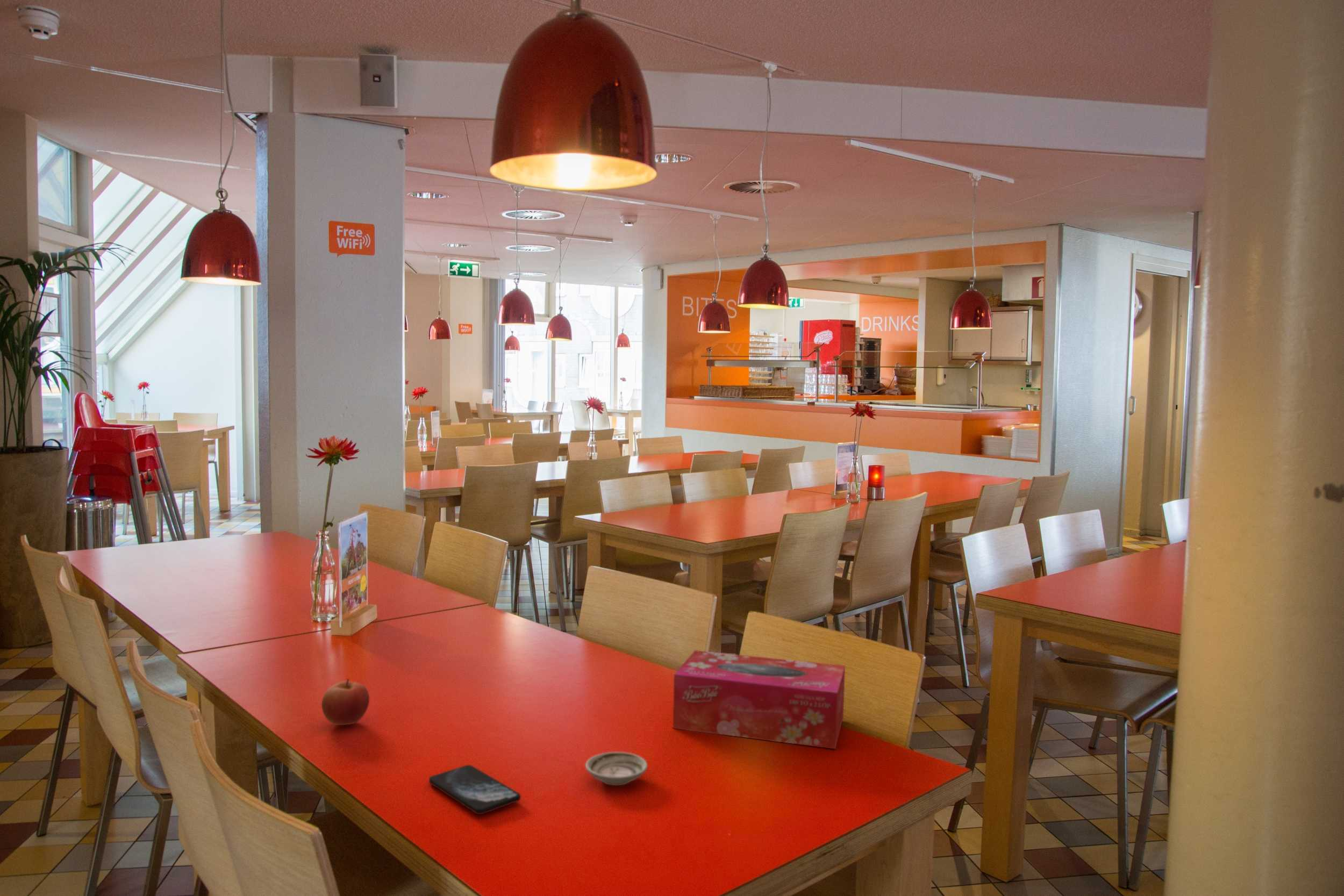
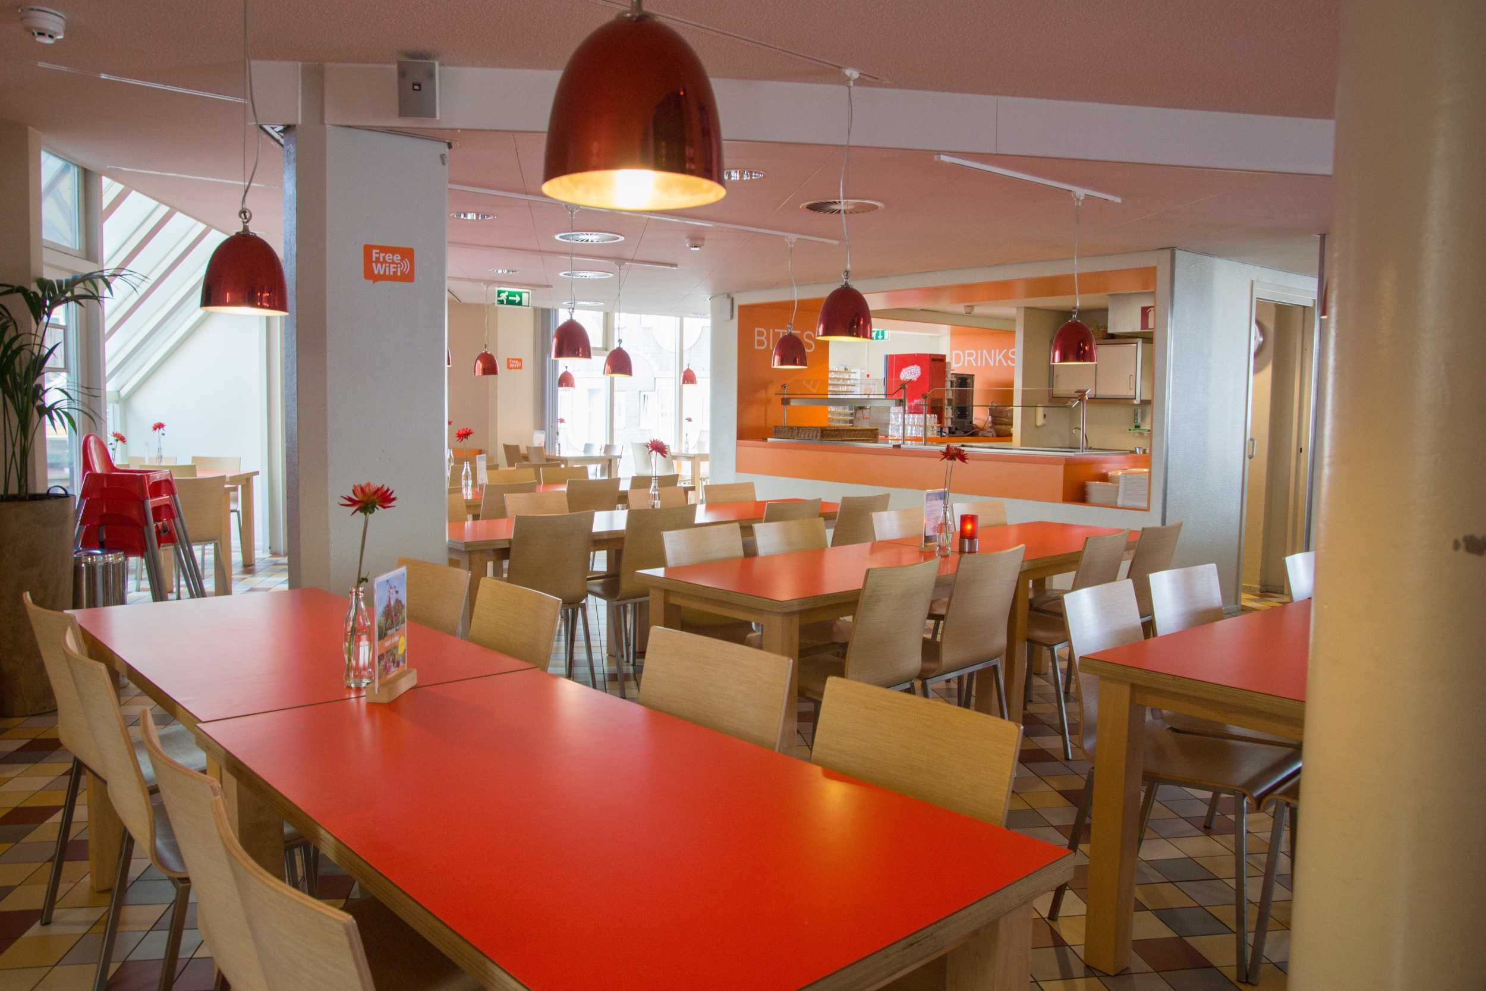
- smartphone [428,764,521,815]
- tissue box [673,650,846,749]
- saucer [585,751,648,786]
- apple [321,678,370,726]
